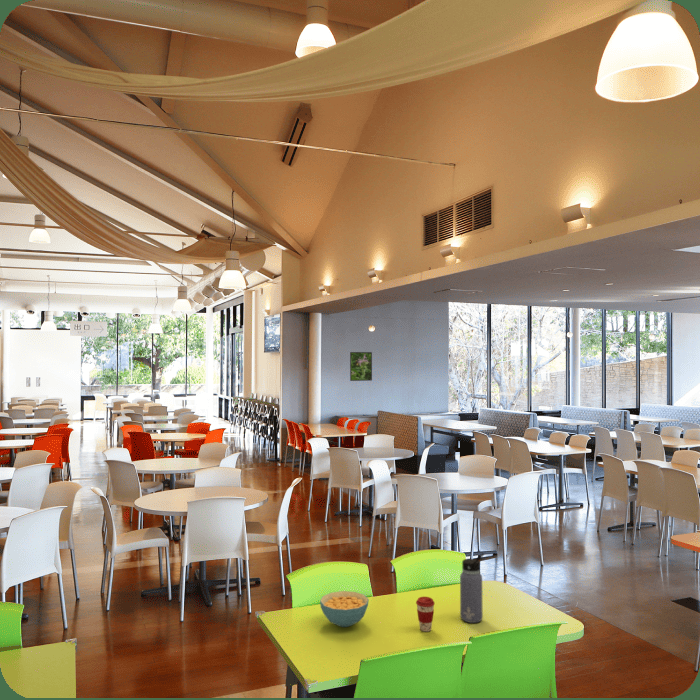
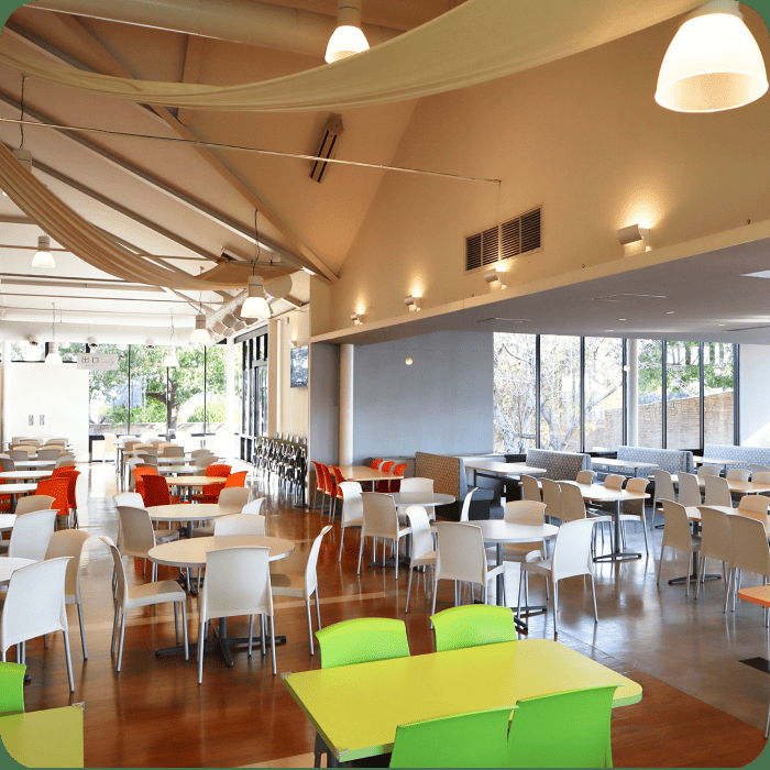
- cereal bowl [319,590,370,628]
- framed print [349,351,373,382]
- coffee cup [415,596,436,633]
- water bottle [459,553,485,624]
